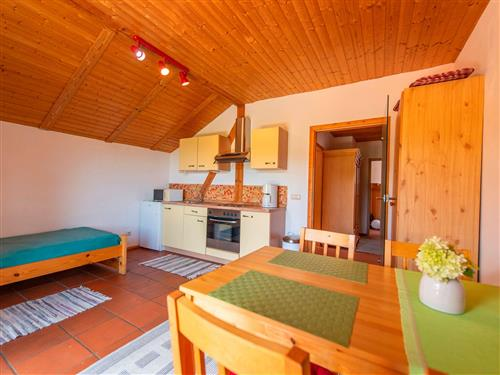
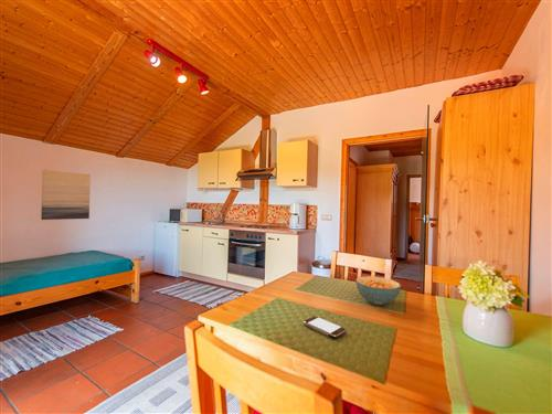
+ cereal bowl [355,275,402,306]
+ smartphone [302,316,348,340]
+ wall art [40,169,92,221]
